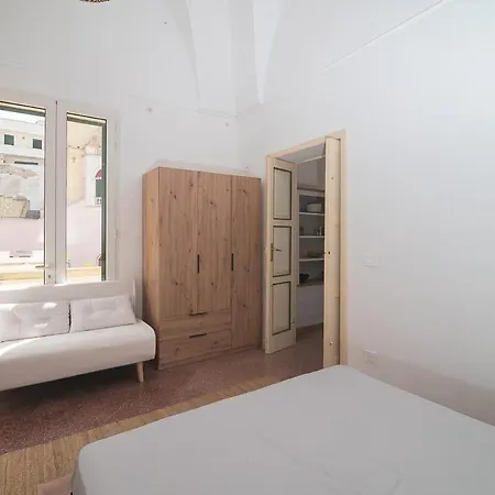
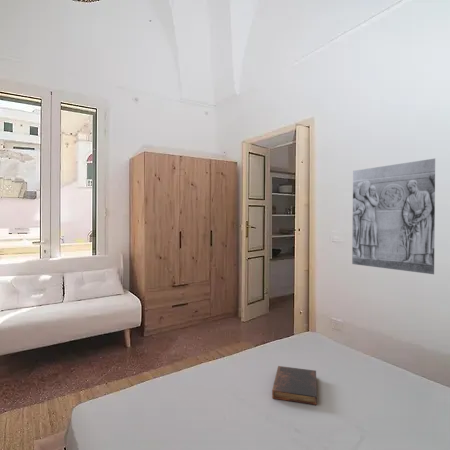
+ book [271,365,318,406]
+ wall relief [351,158,436,275]
